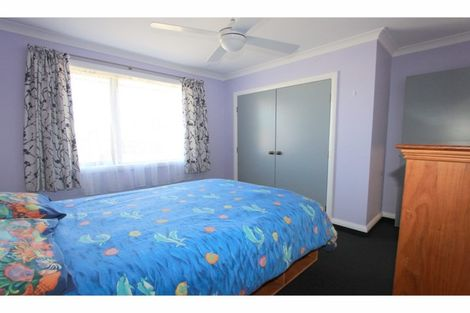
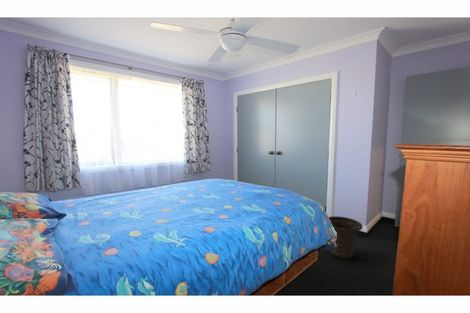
+ basket [328,215,363,260]
